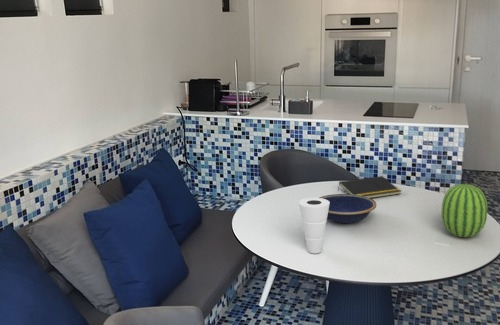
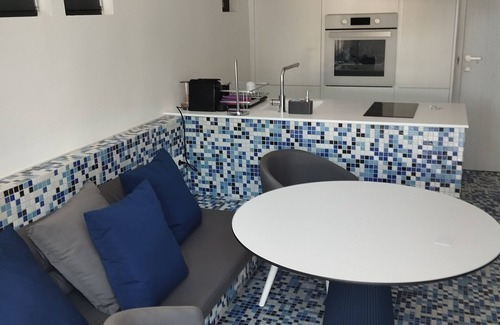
- notepad [337,175,402,199]
- fruit [441,183,488,238]
- cup [298,197,330,254]
- bowl [318,193,377,224]
